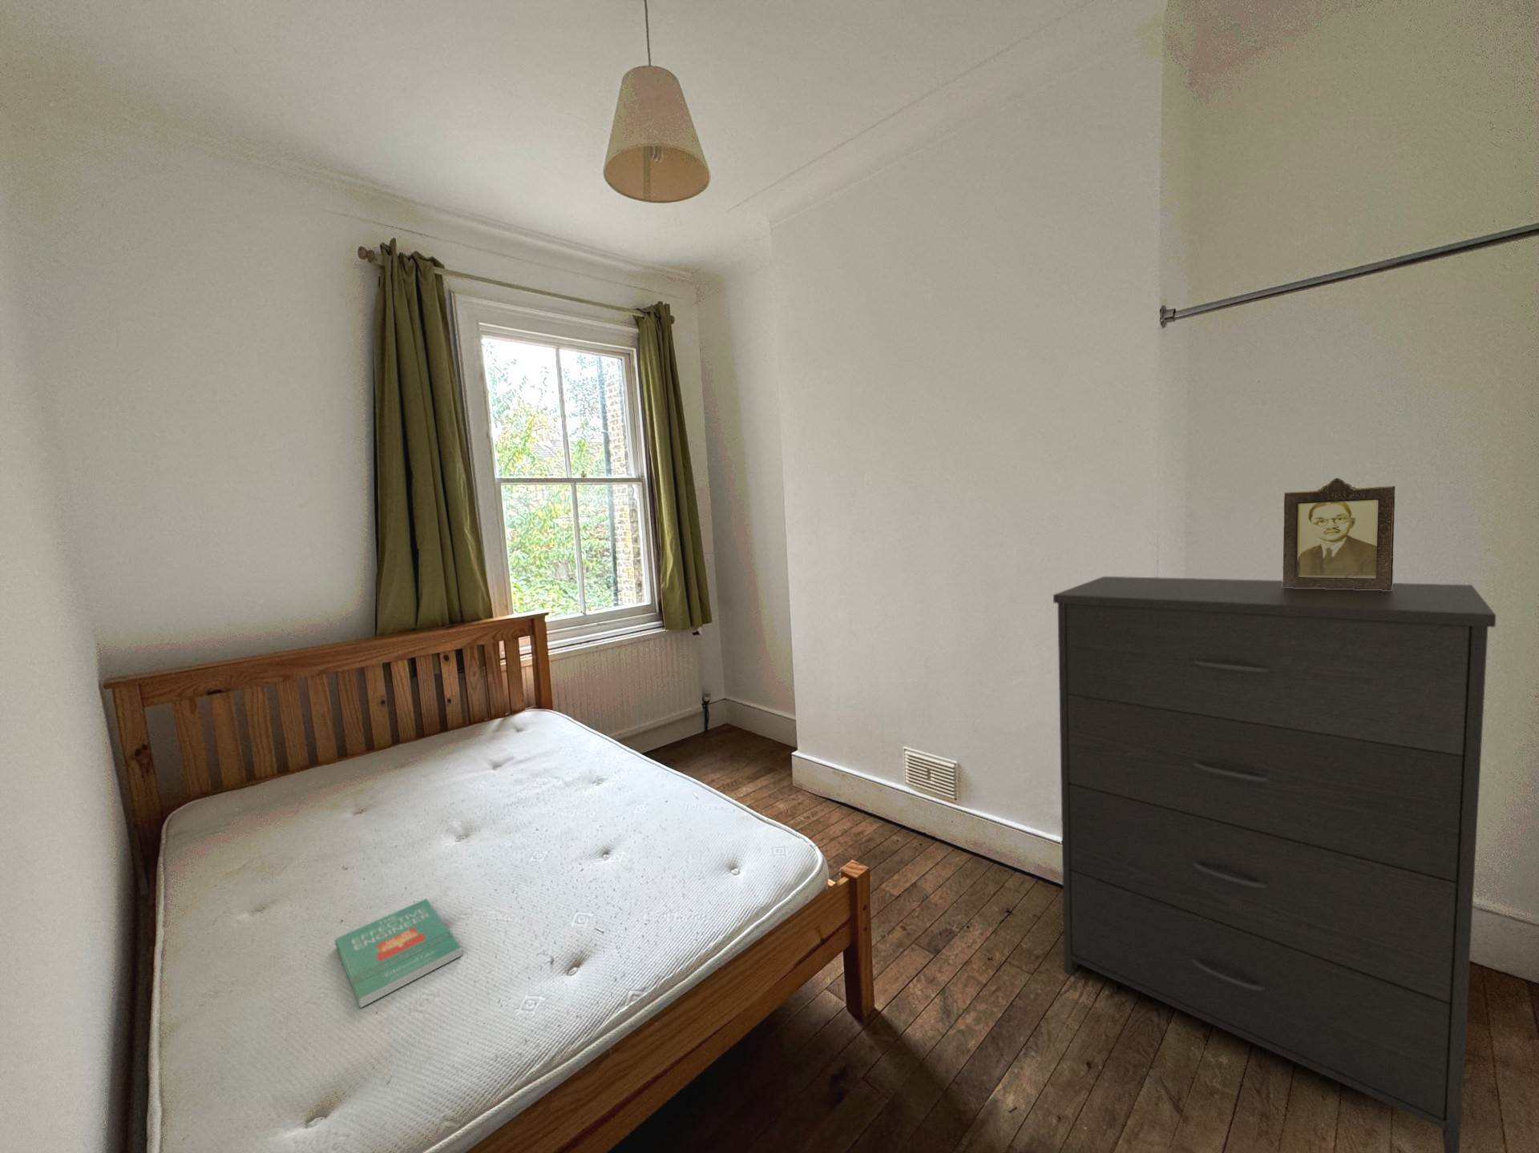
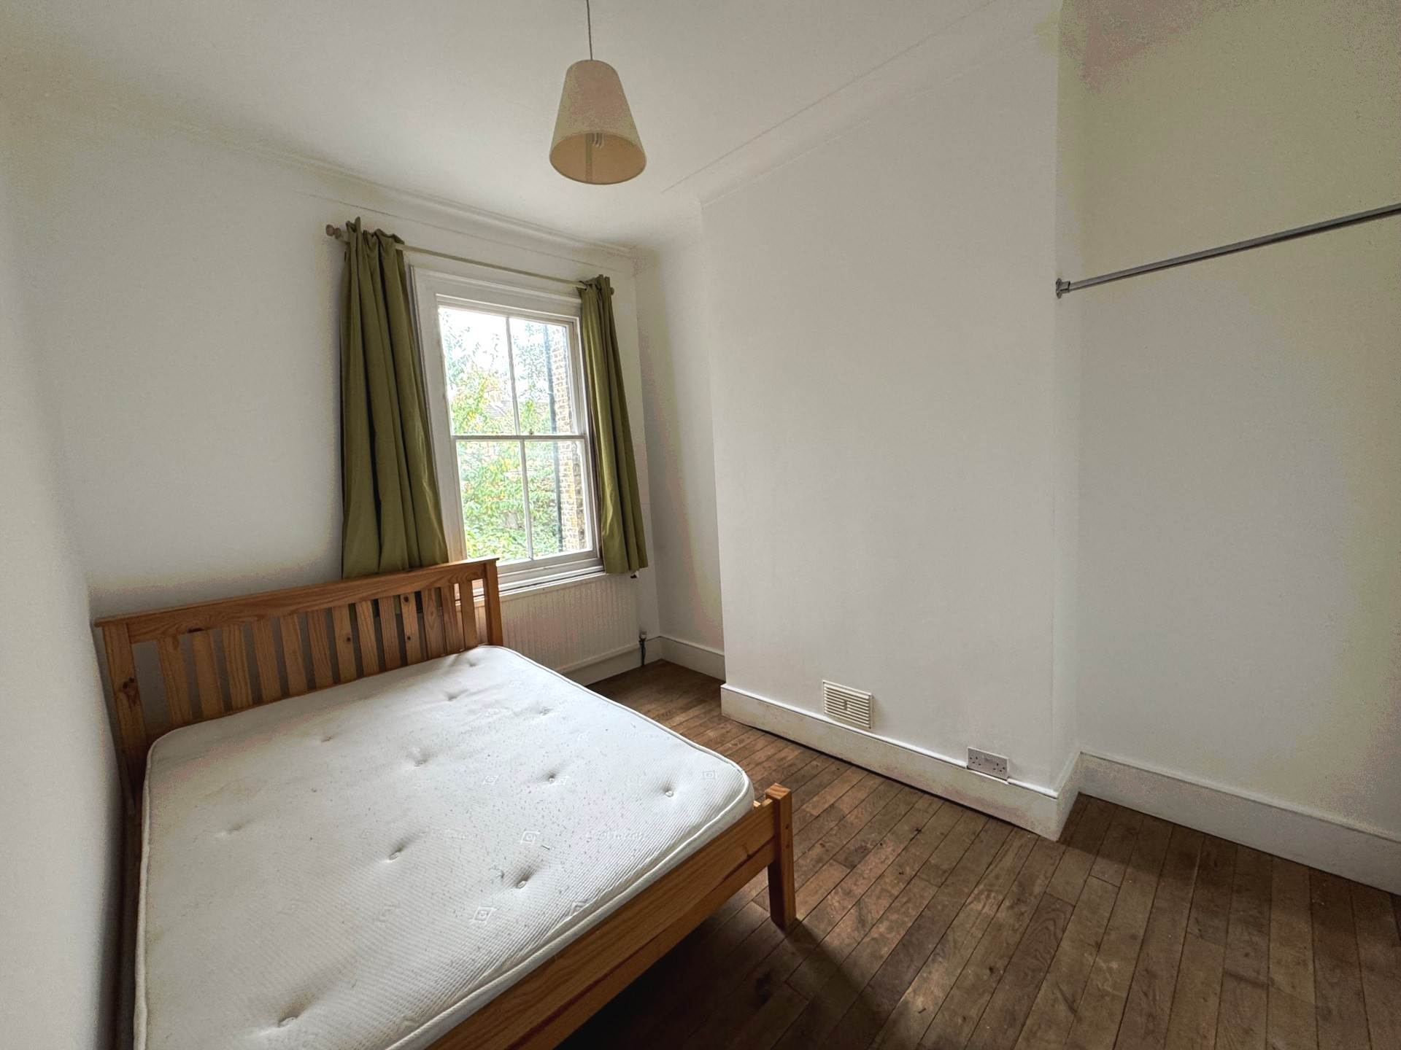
- book [334,897,463,1009]
- photo frame [1282,477,1396,590]
- dresser [1052,575,1497,1153]
